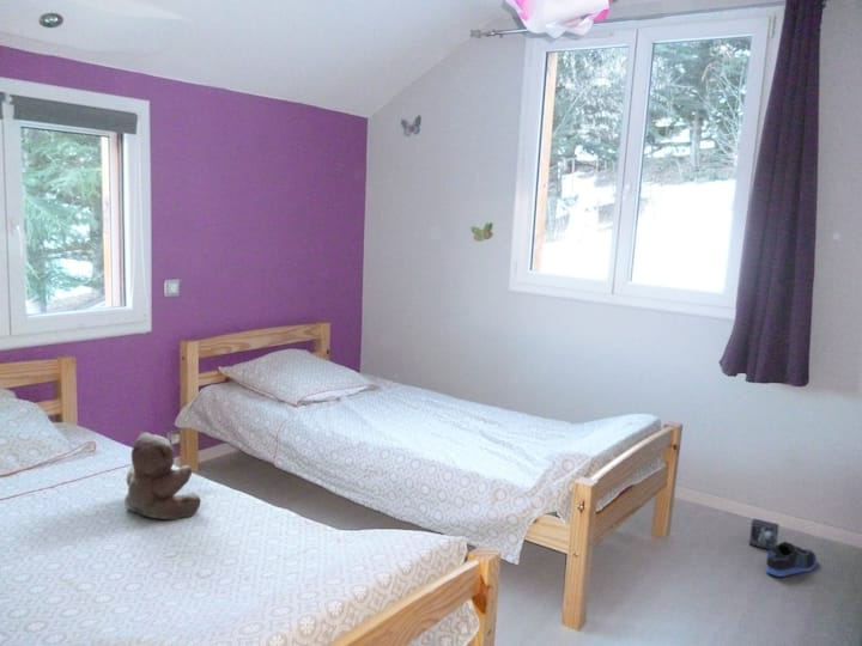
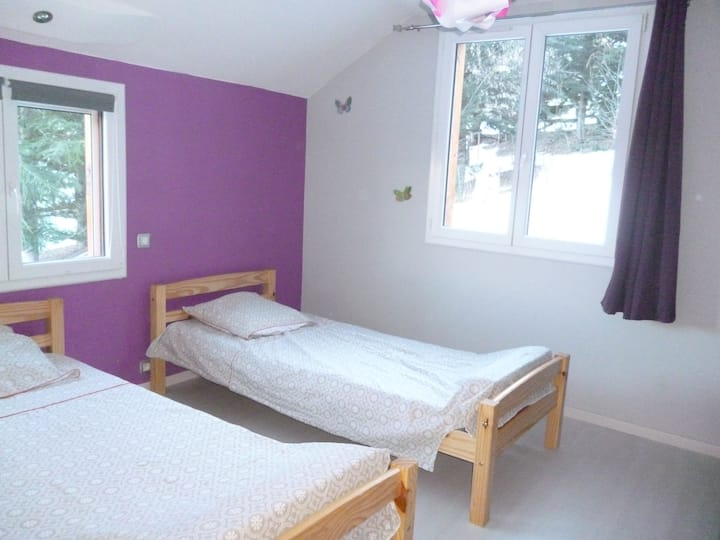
- box [748,517,781,550]
- teddy bear [123,431,201,522]
- sneaker [765,541,818,578]
